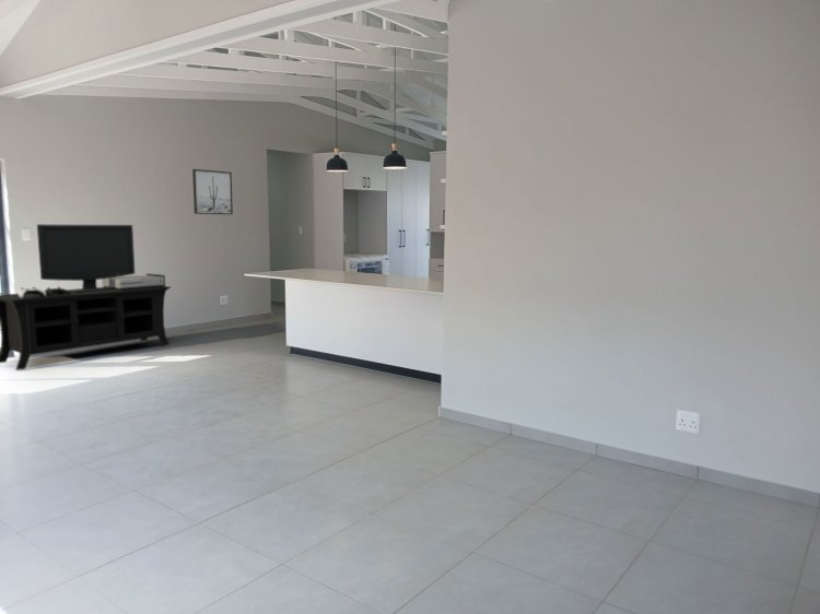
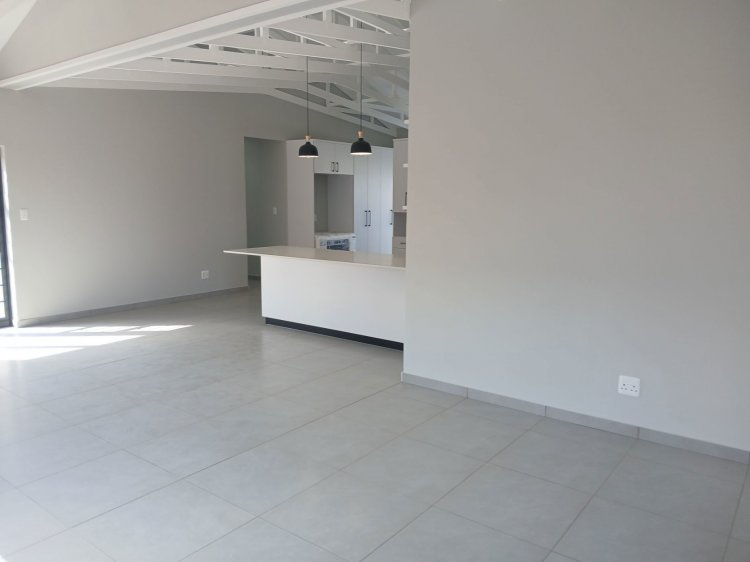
- wall art [191,168,234,215]
- media console [0,223,172,371]
